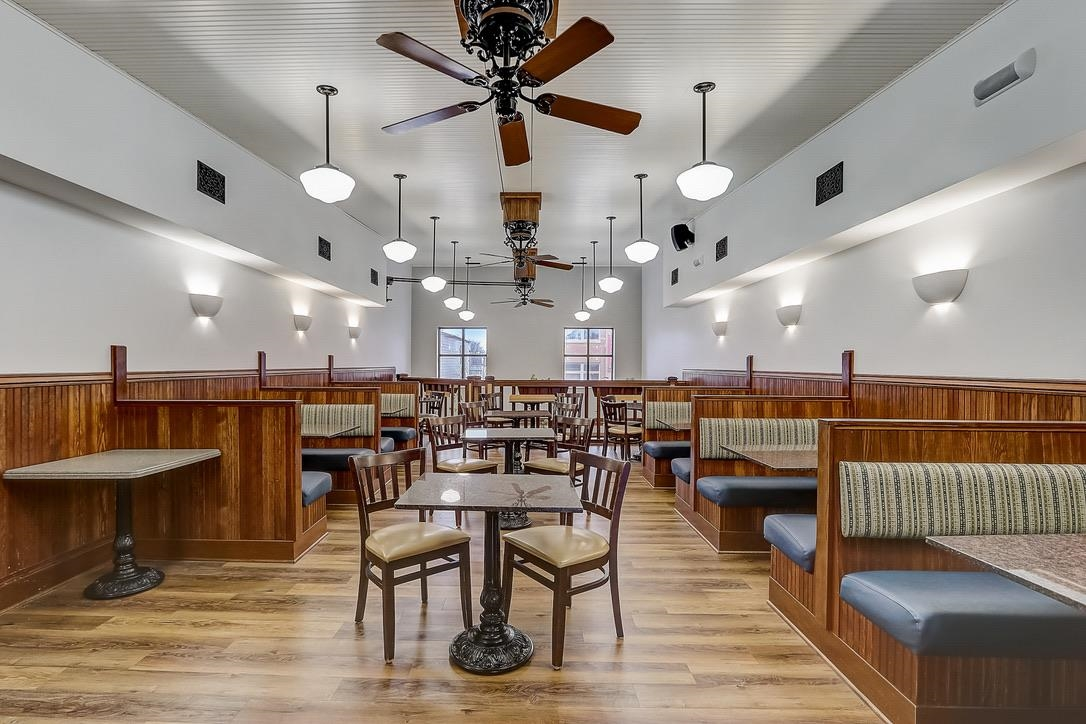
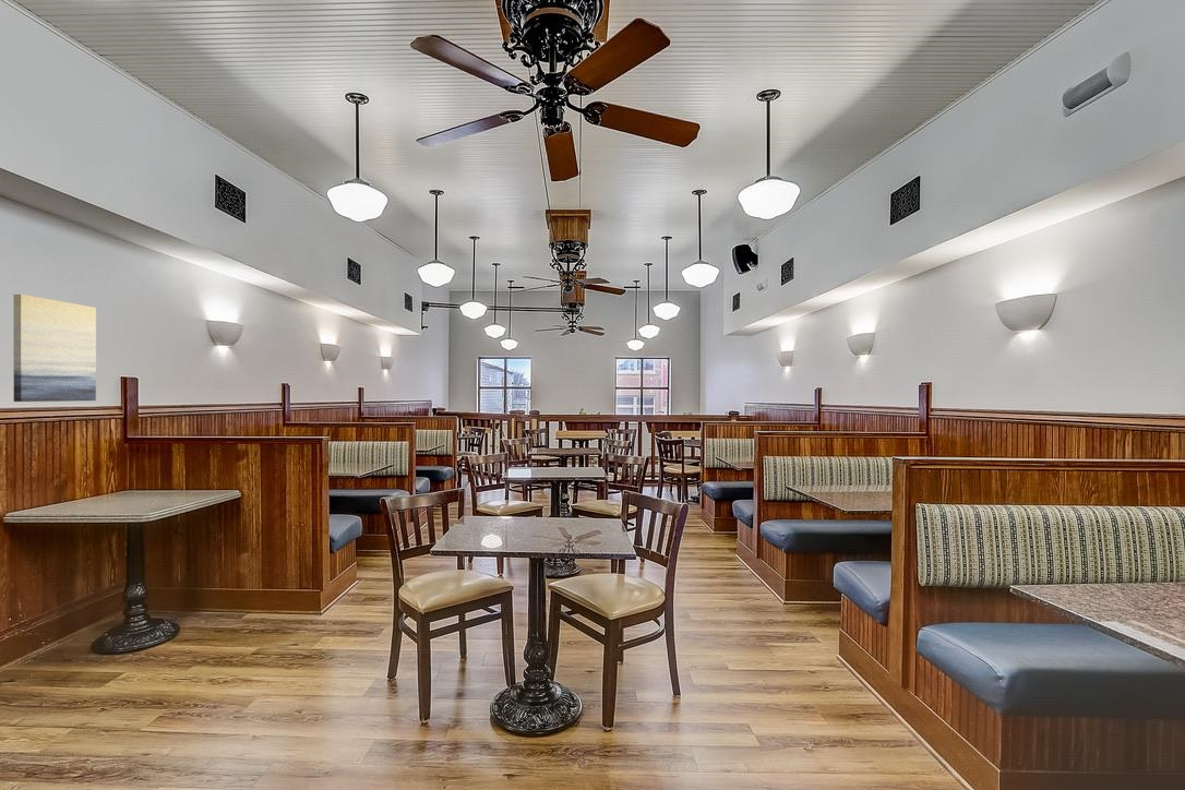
+ wall art [13,294,97,403]
